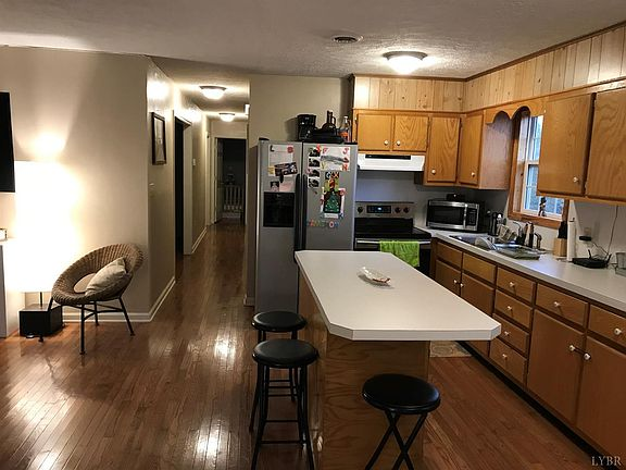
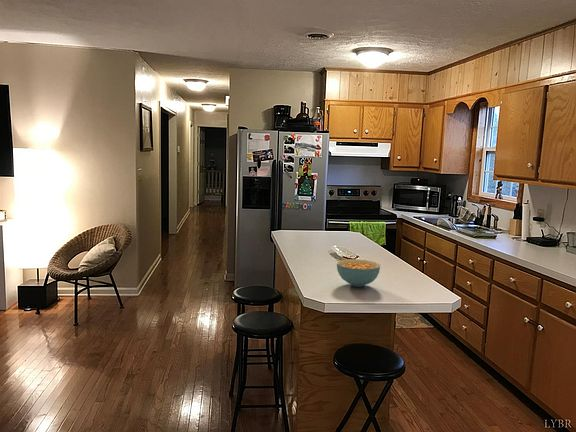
+ cereal bowl [336,258,381,288]
